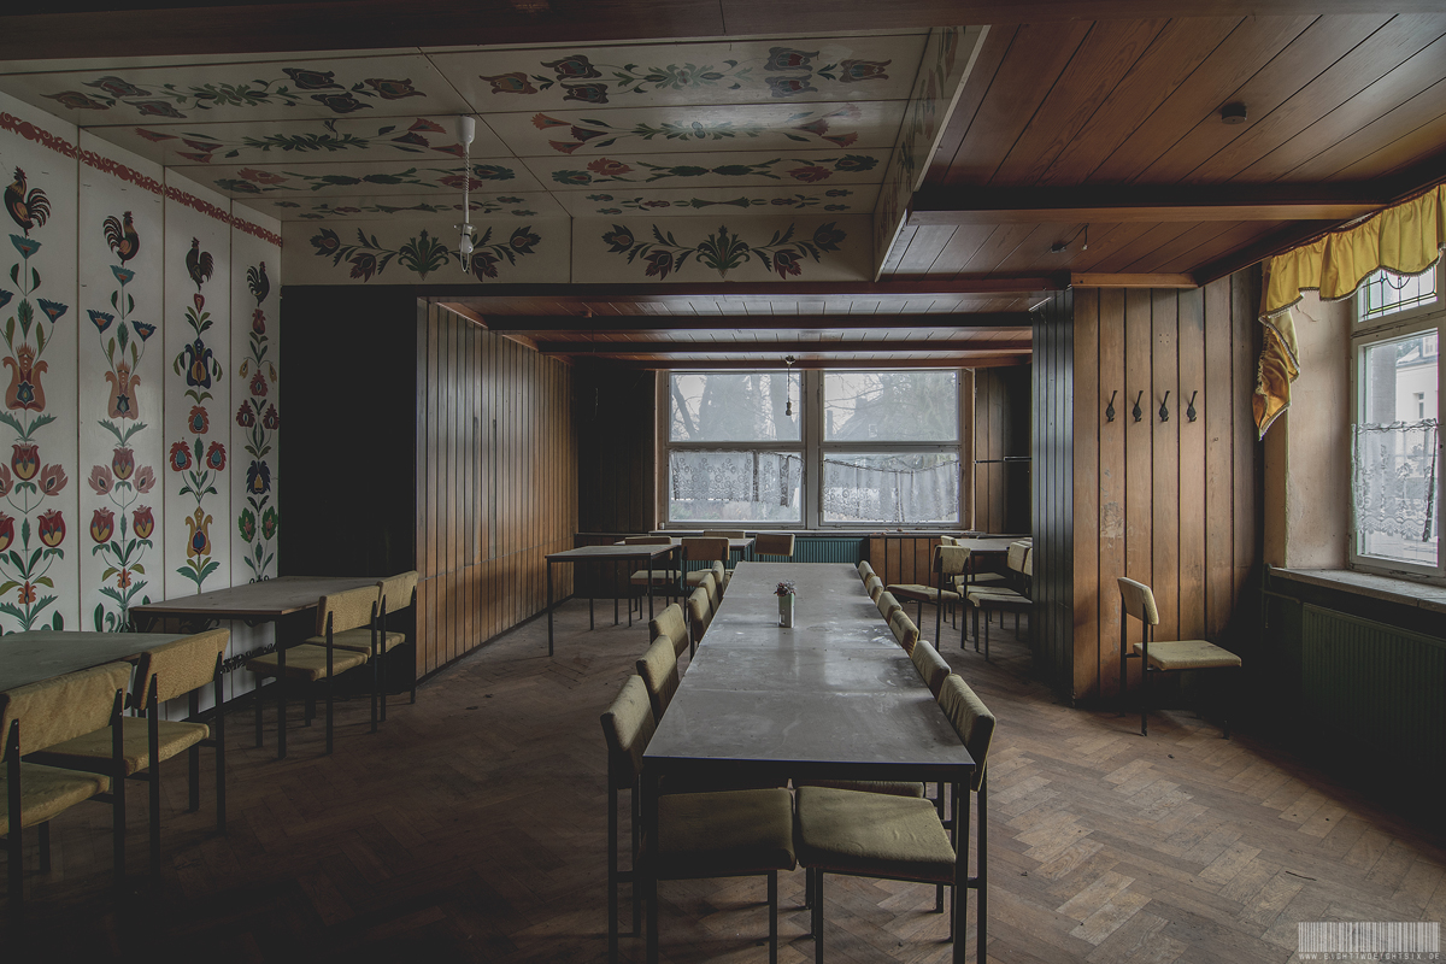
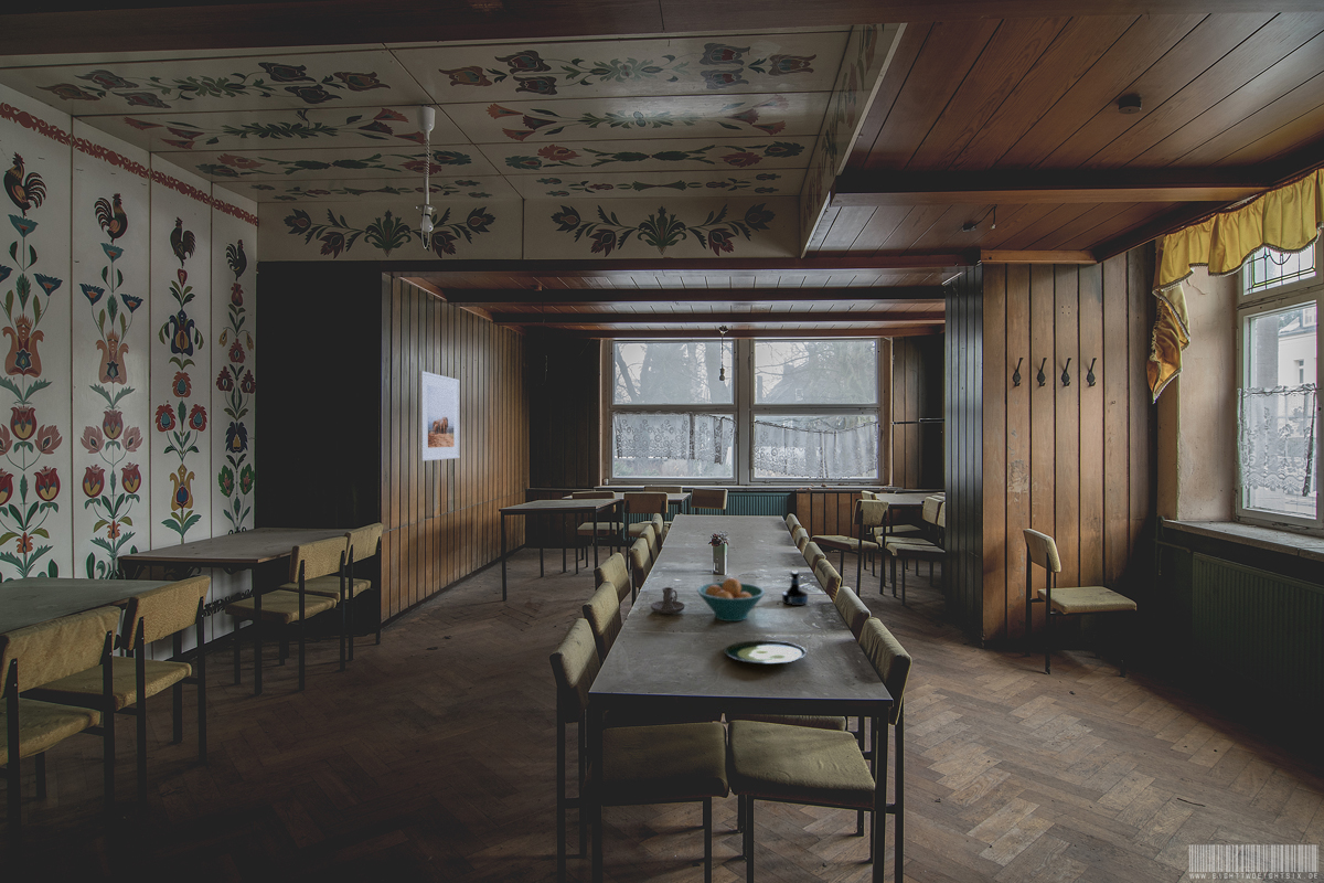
+ tequila bottle [781,570,809,607]
+ candle holder [650,586,686,615]
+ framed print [418,370,460,462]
+ plate [723,639,808,666]
+ fruit bowl [696,577,767,623]
